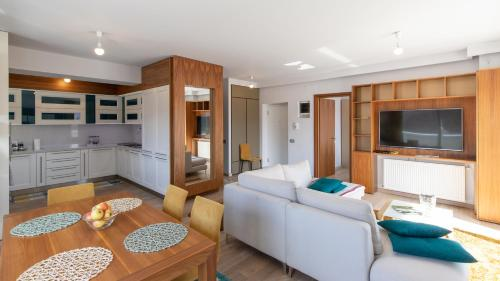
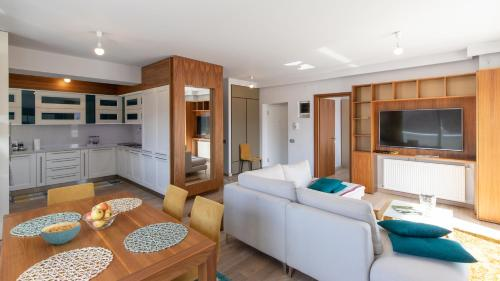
+ cereal bowl [40,221,82,246]
